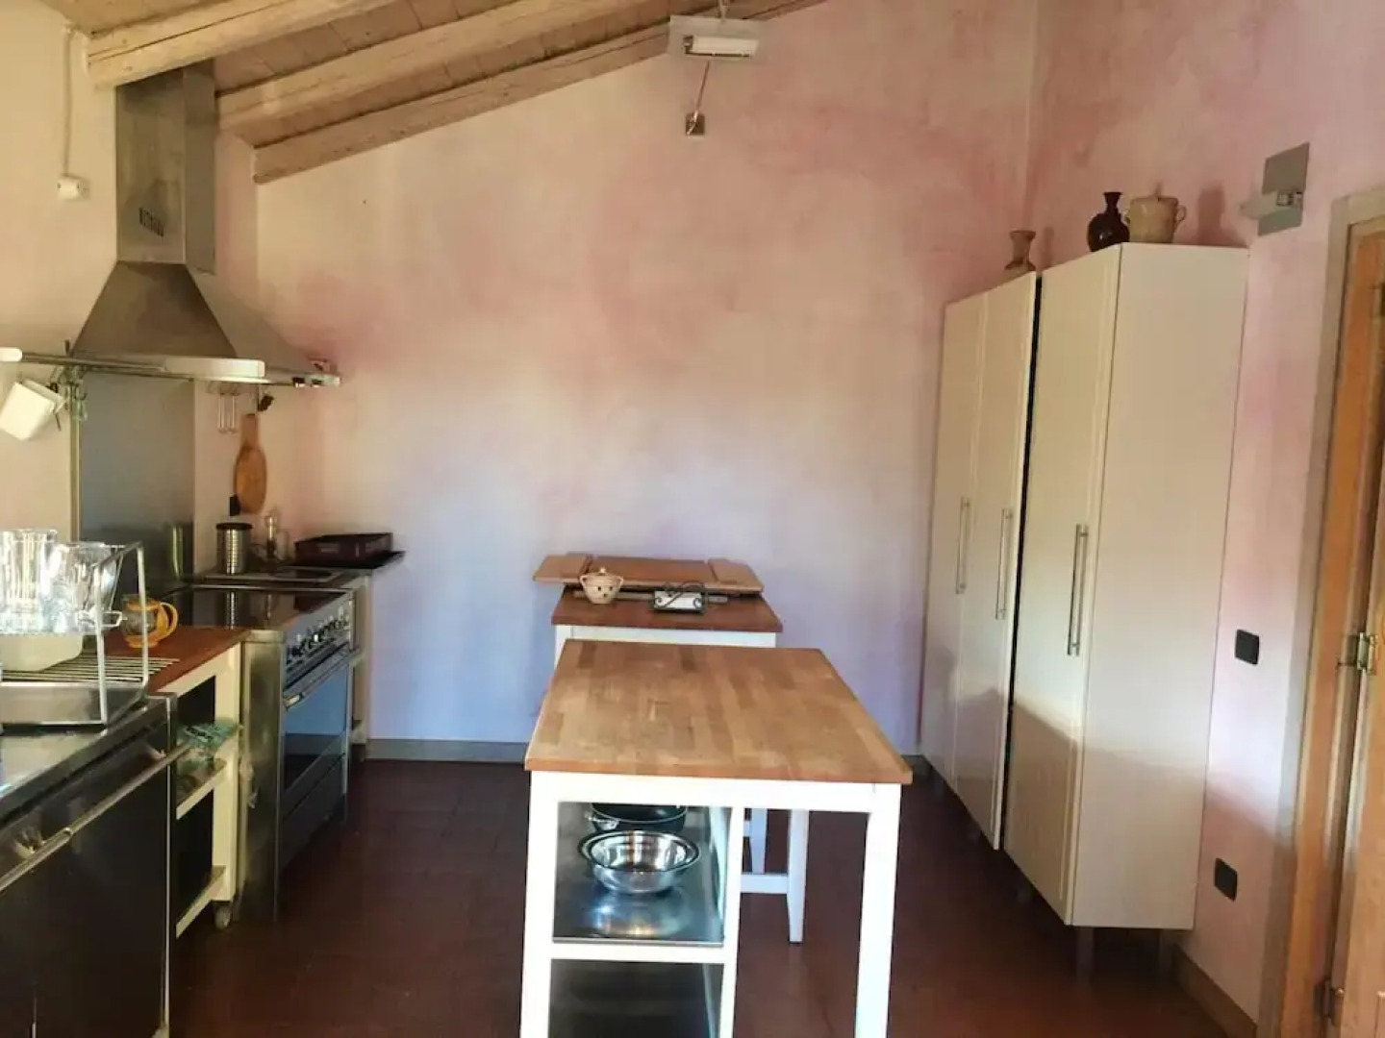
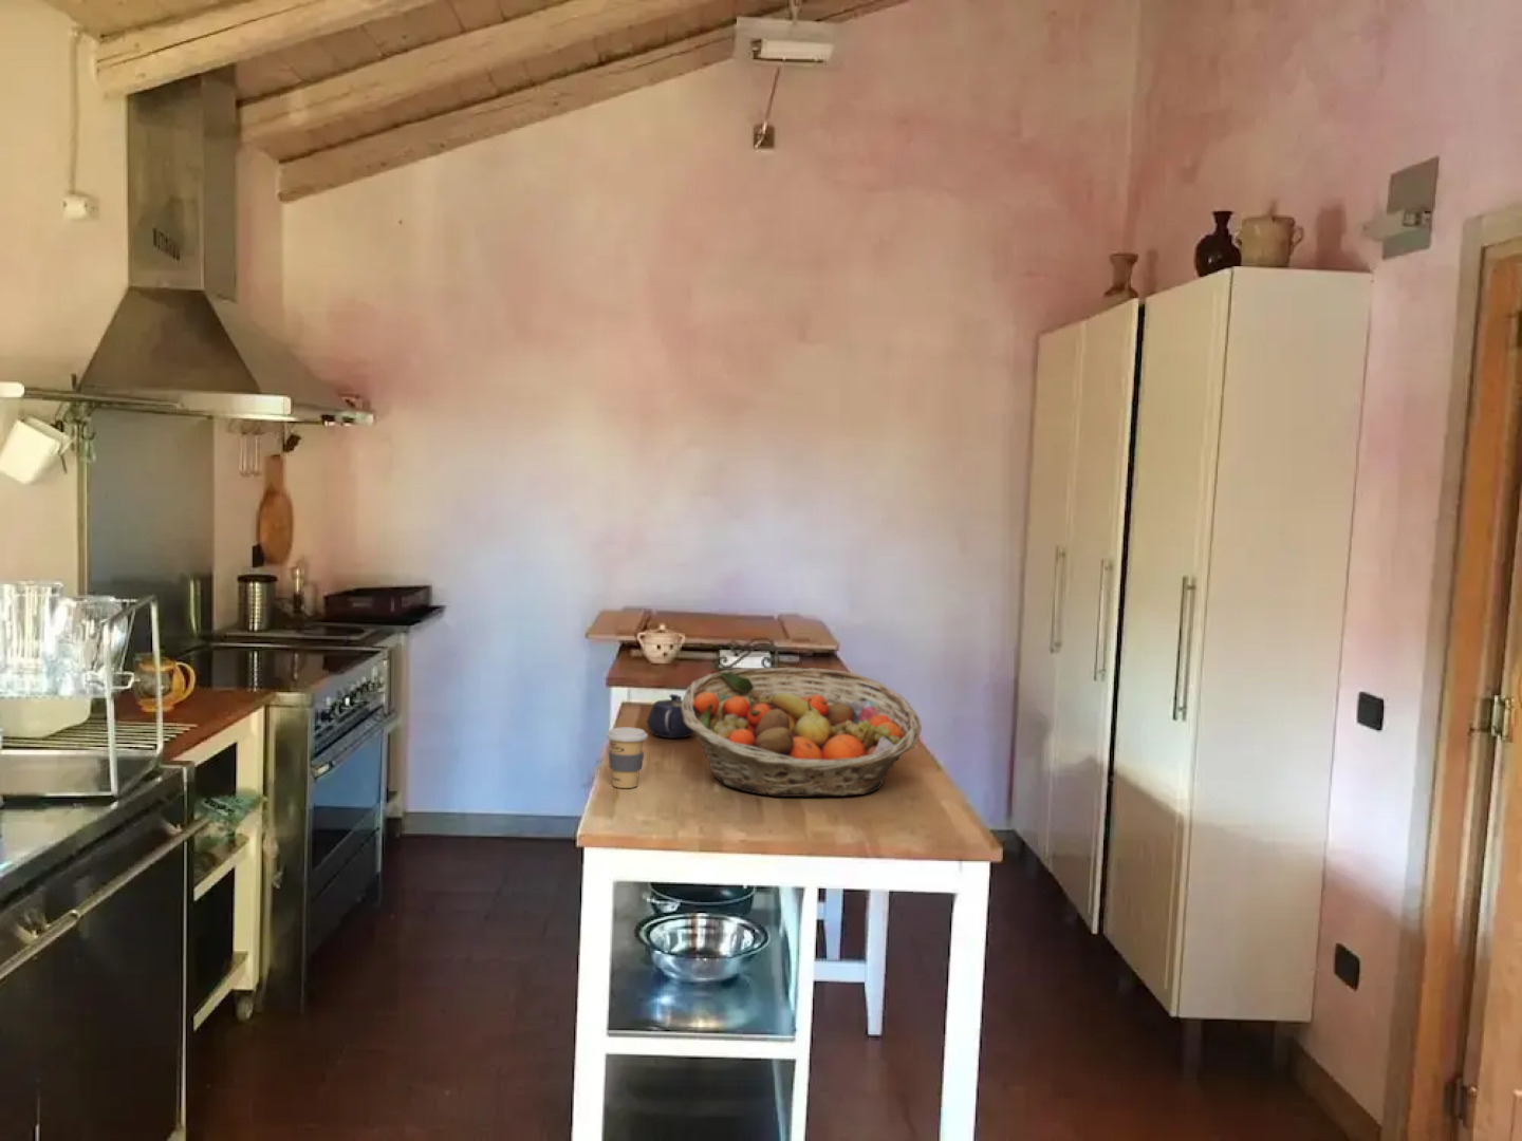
+ teapot [646,693,694,738]
+ fruit basket [682,666,923,798]
+ coffee cup [605,726,650,789]
